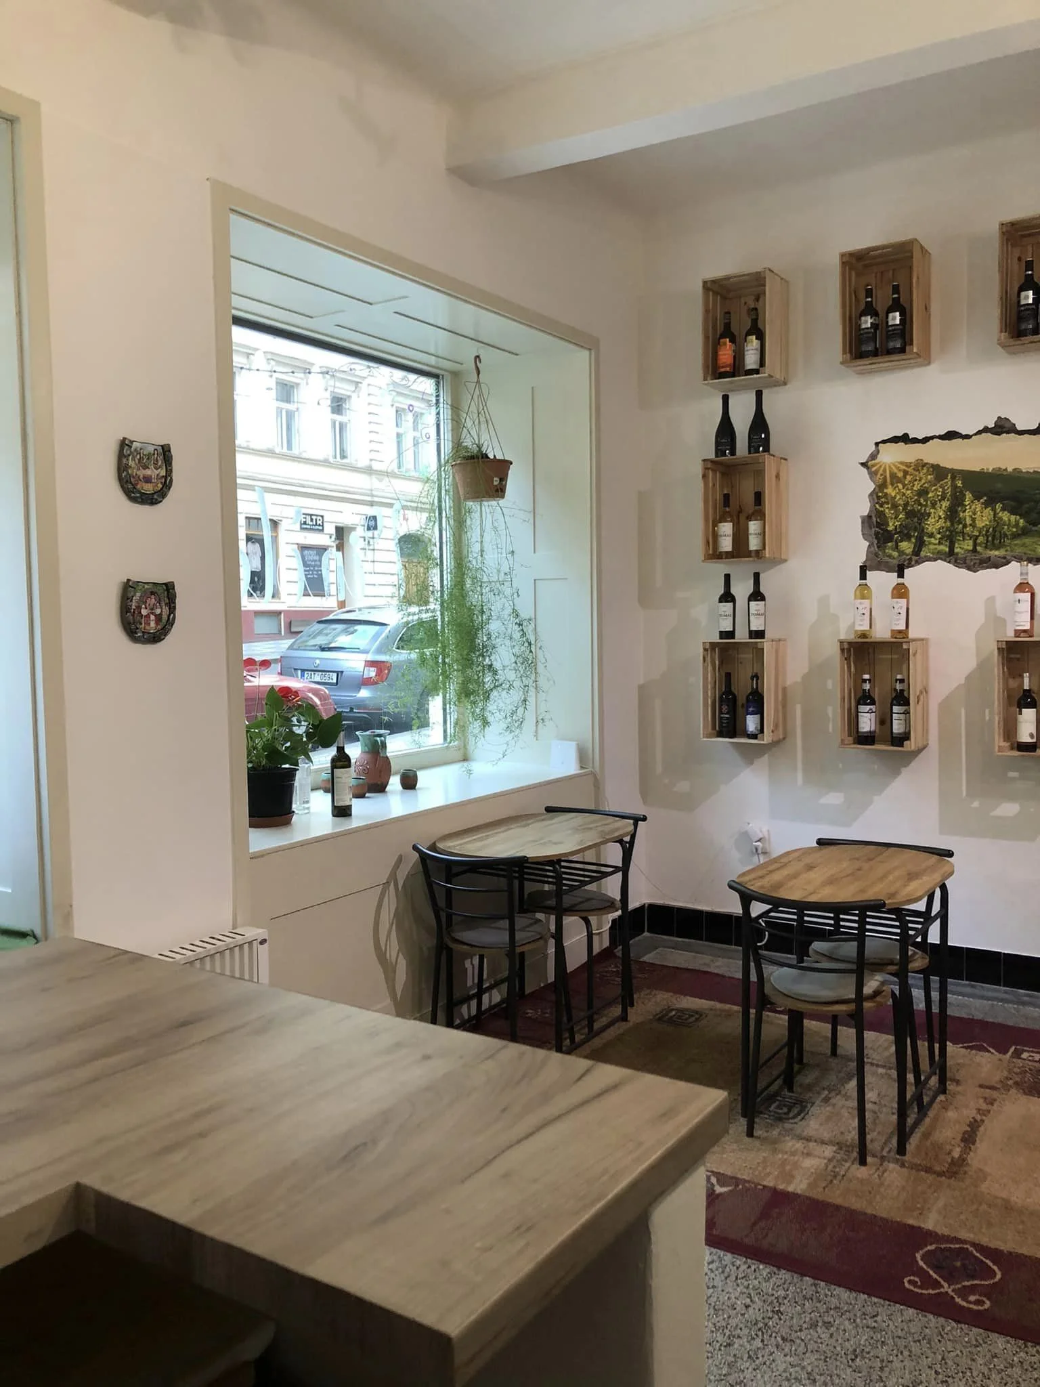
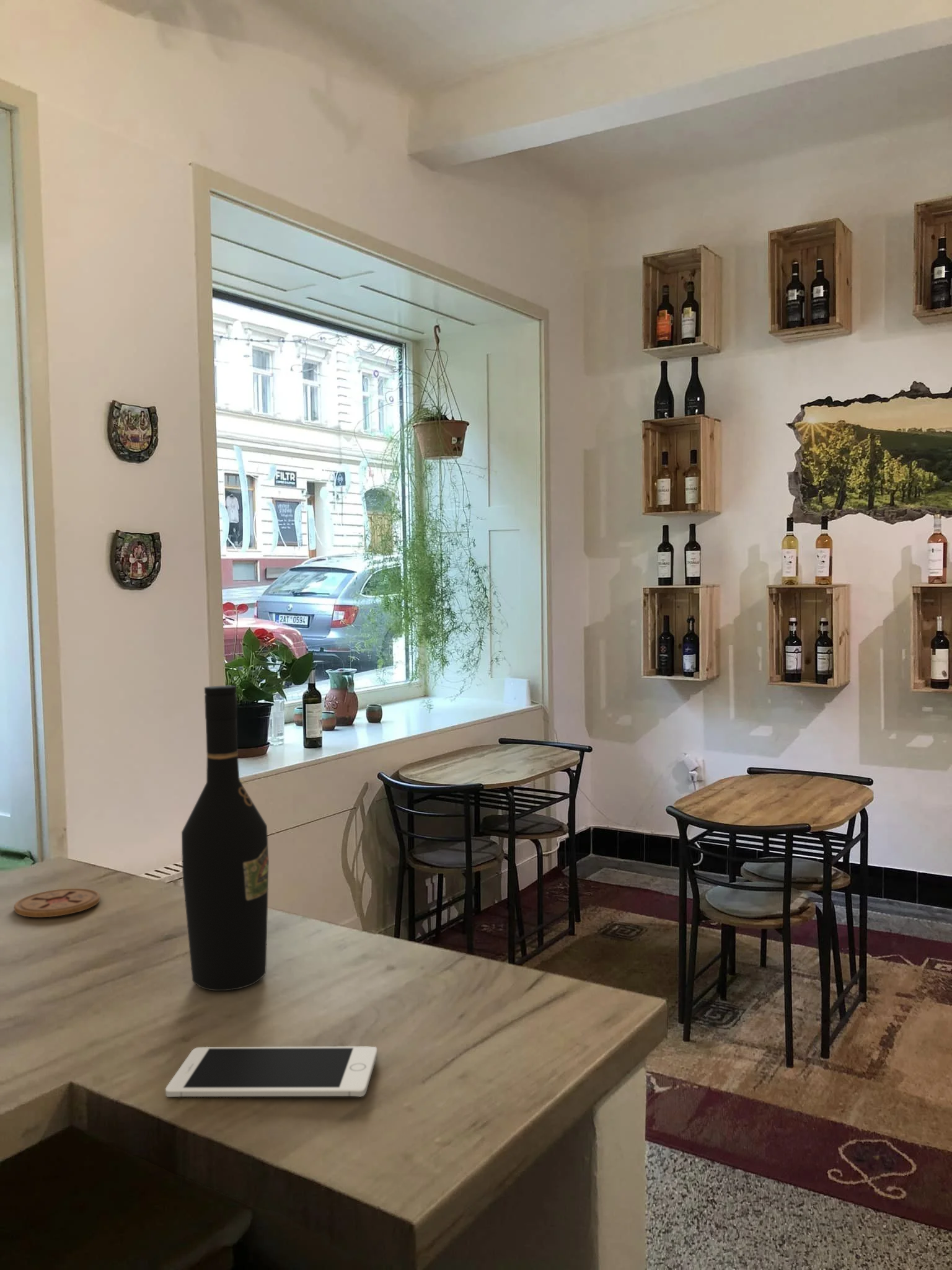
+ coaster [14,888,101,918]
+ wine bottle [181,685,270,992]
+ cell phone [165,1046,377,1098]
